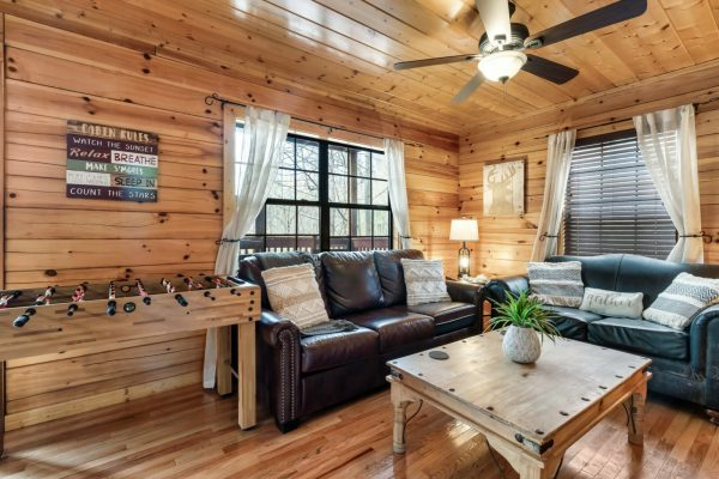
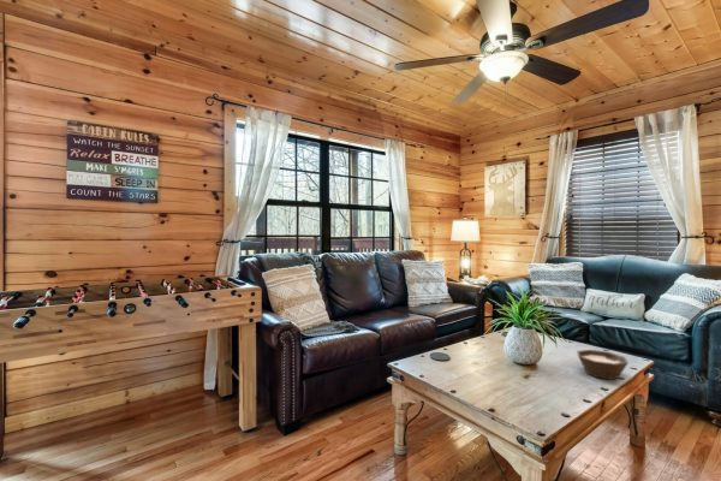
+ bowl [576,349,630,381]
